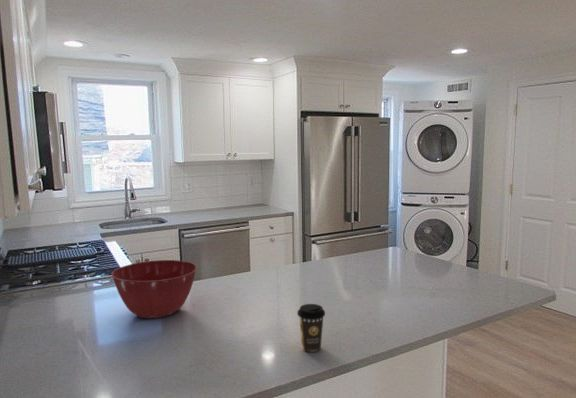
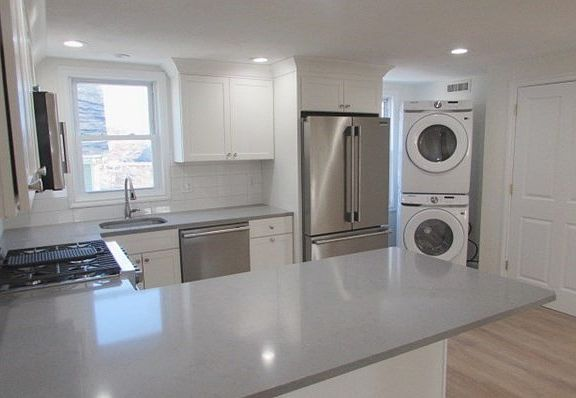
- mixing bowl [110,259,198,320]
- coffee cup [296,303,326,354]
